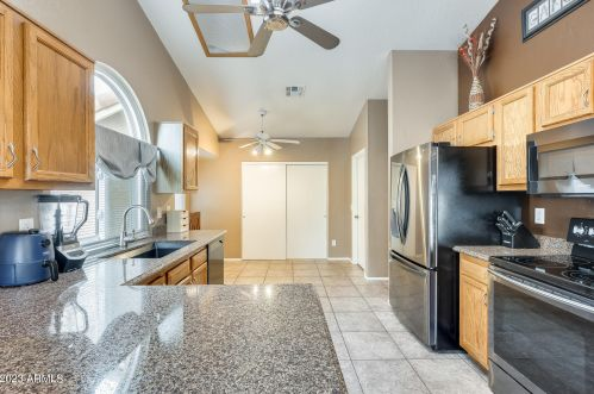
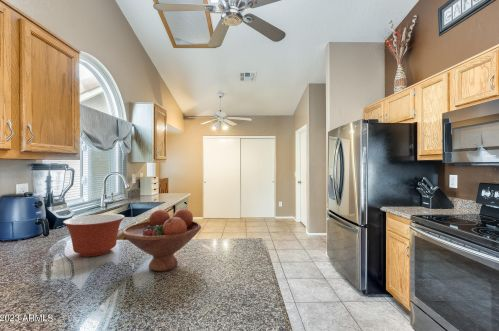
+ fruit bowl [121,208,202,272]
+ mixing bowl [62,213,126,258]
